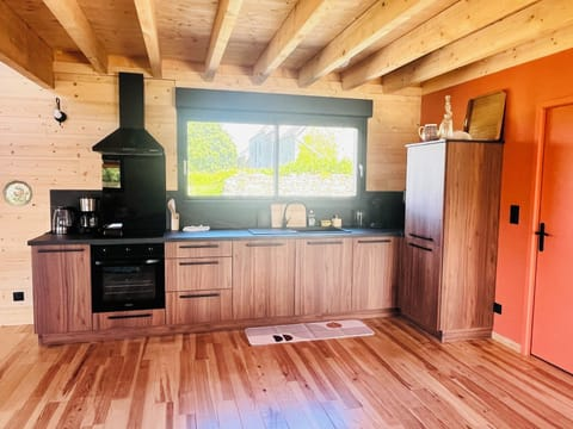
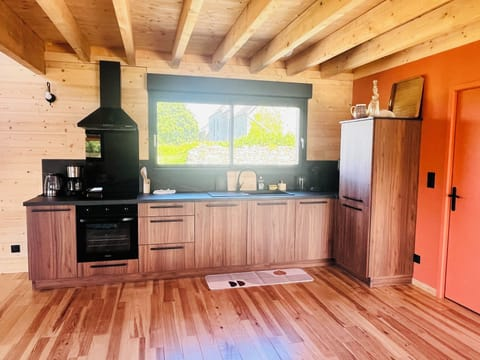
- decorative plate [1,179,33,207]
